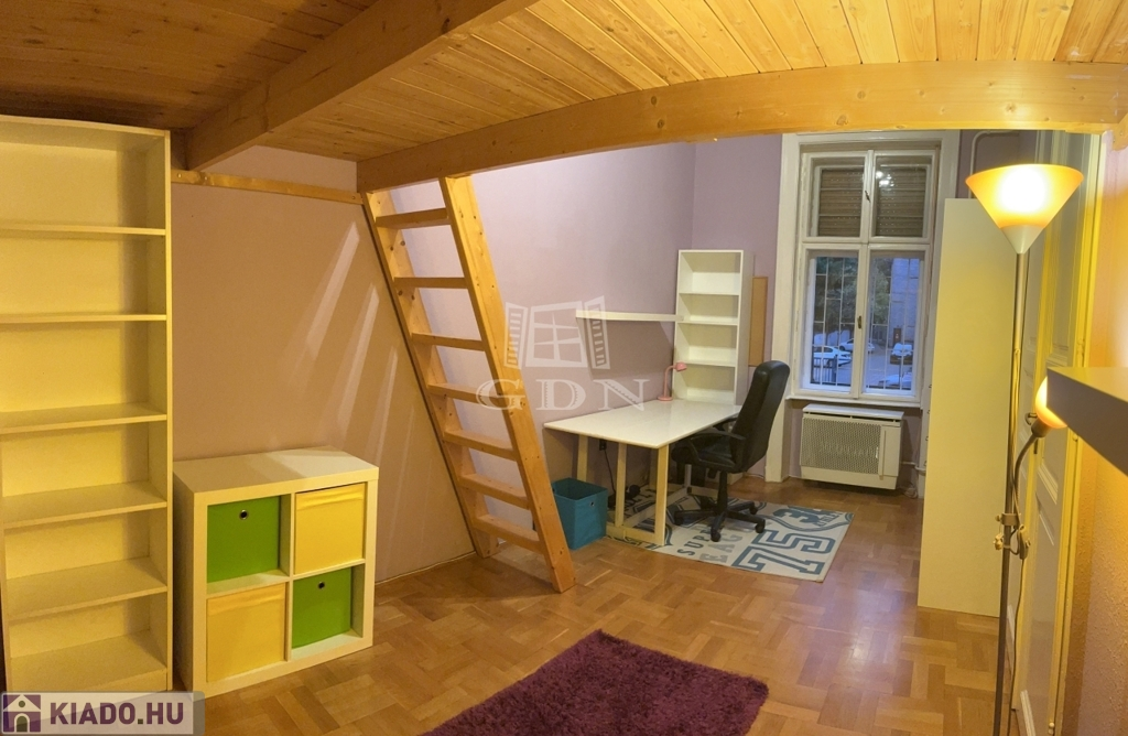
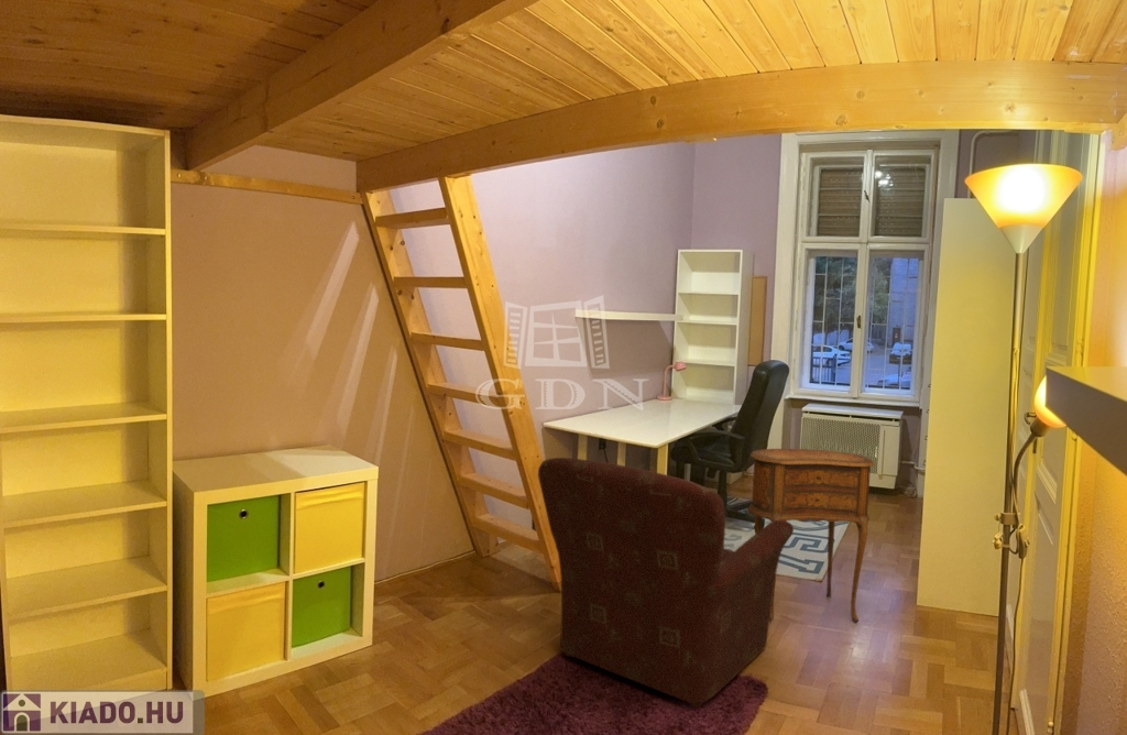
+ armchair [537,457,795,707]
+ side table [747,448,876,623]
